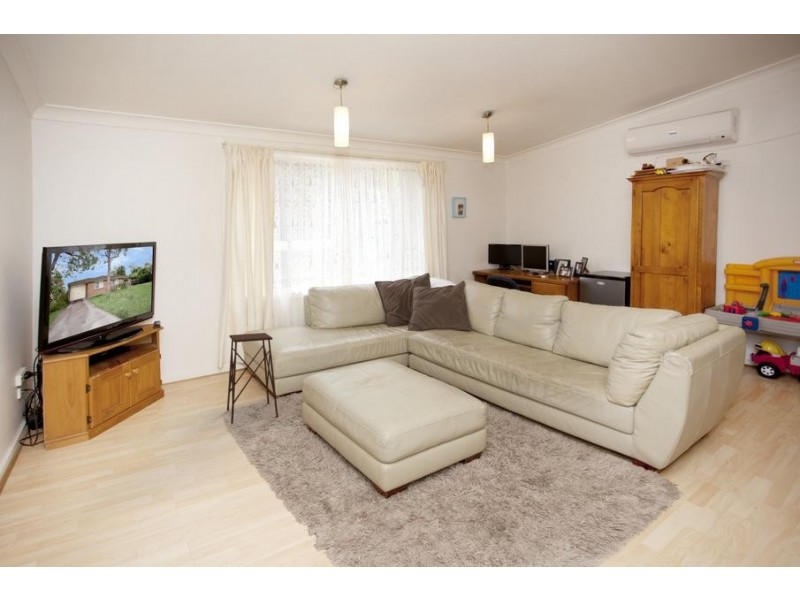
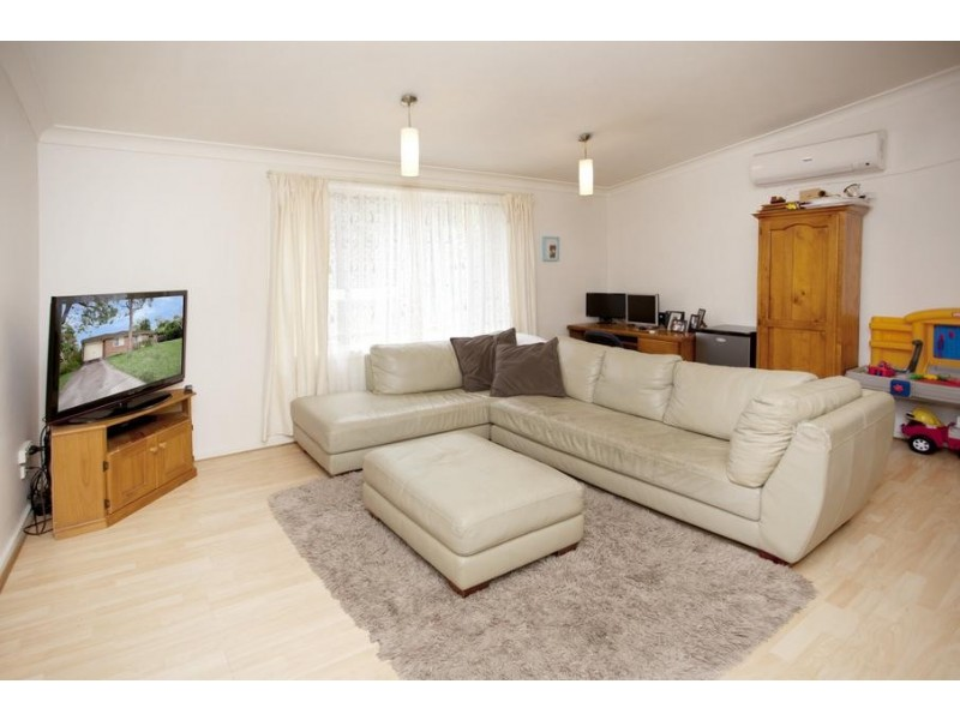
- side table [226,332,279,425]
